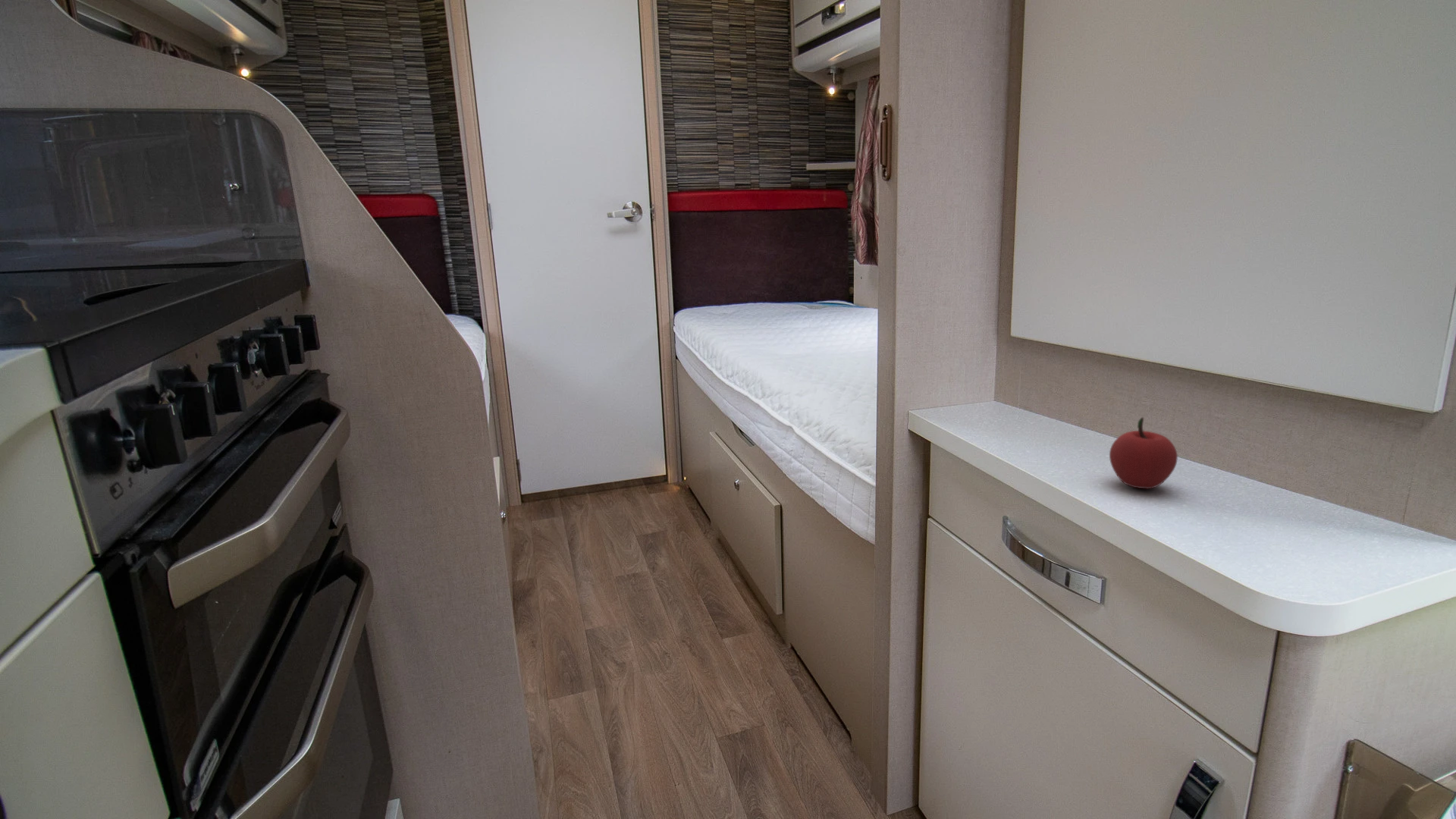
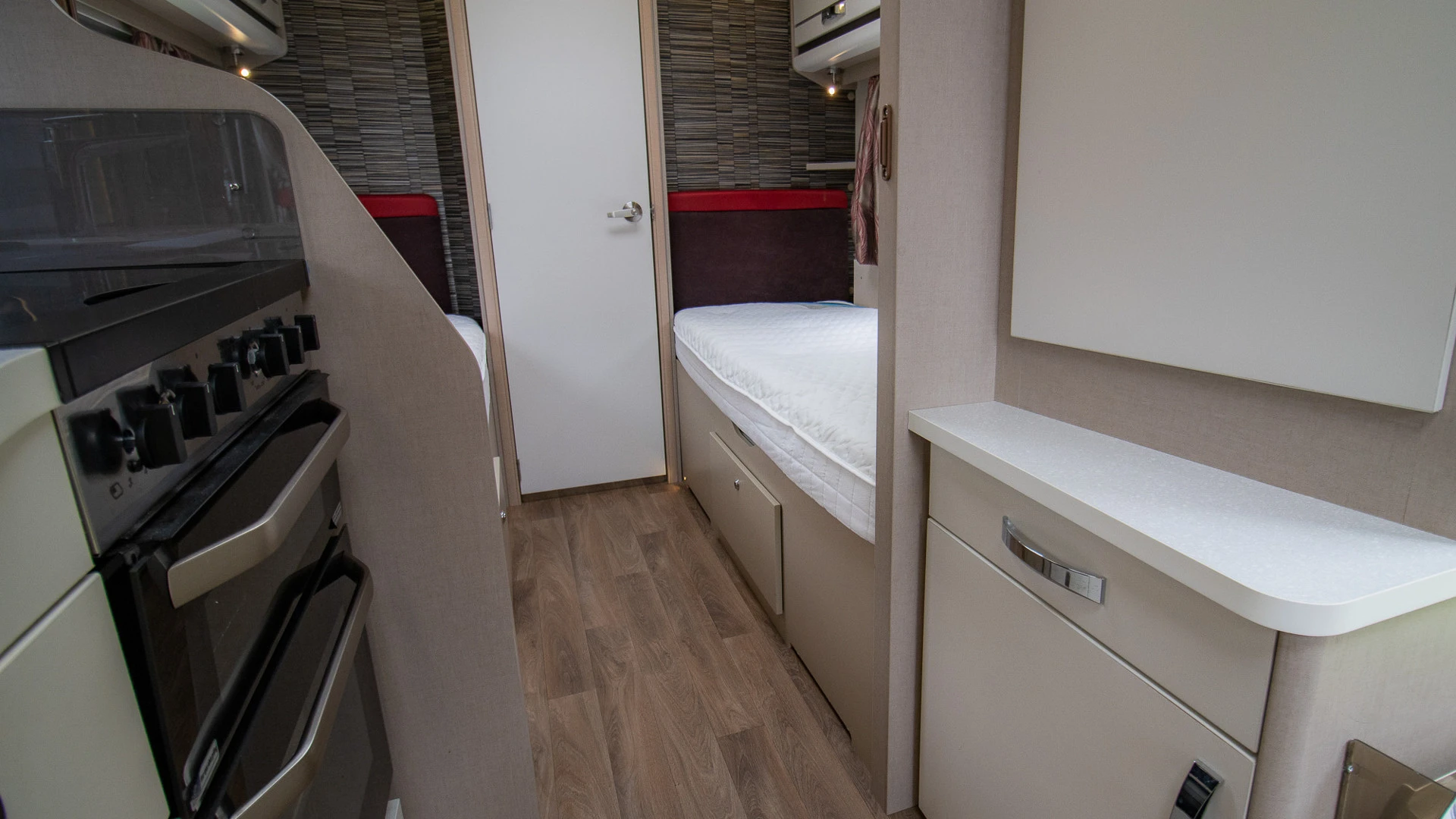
- apple [1109,416,1178,490]
